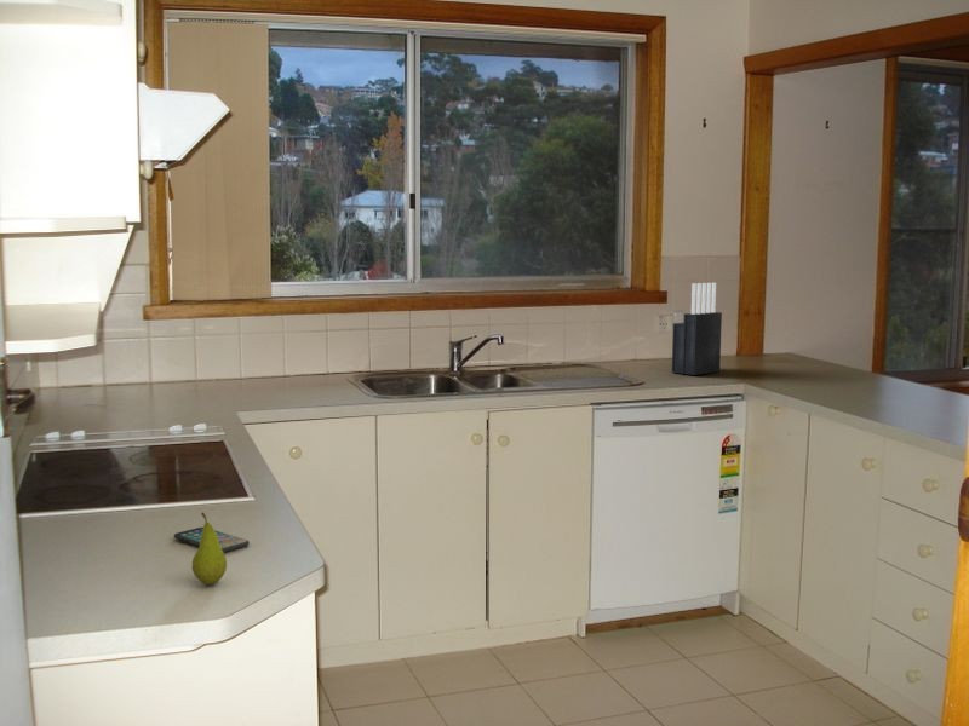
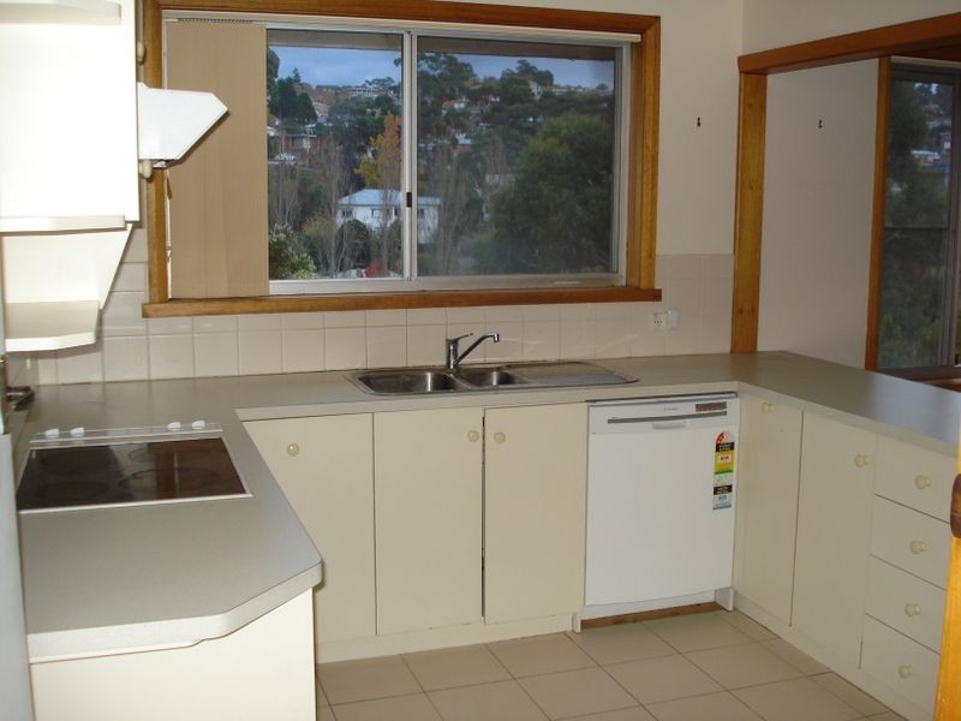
- knife block [671,282,723,376]
- fruit [191,511,228,586]
- smartphone [173,526,251,553]
